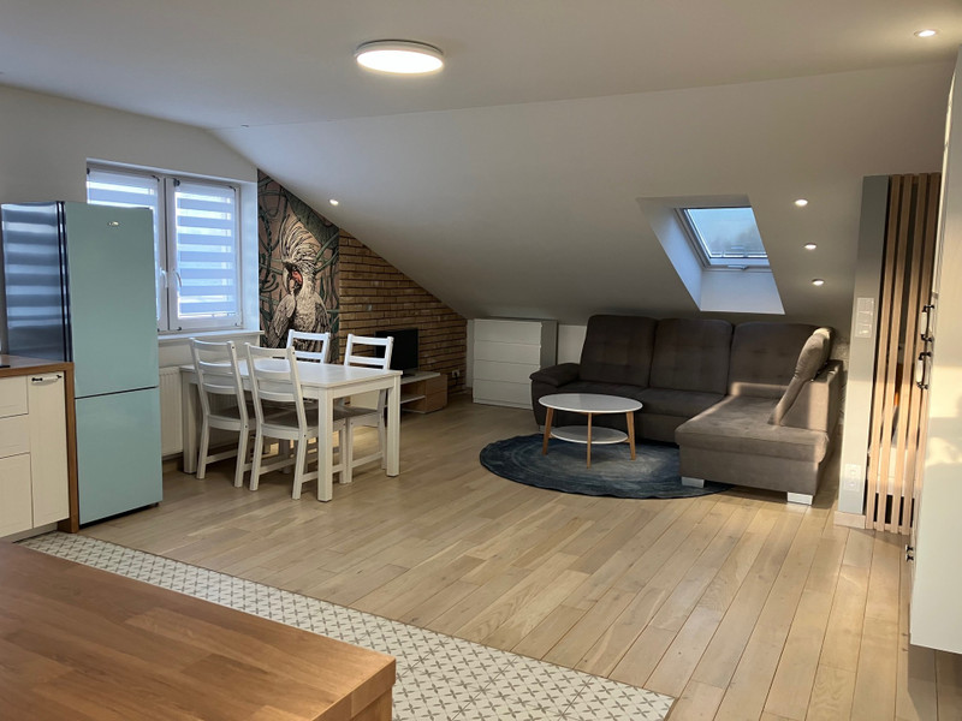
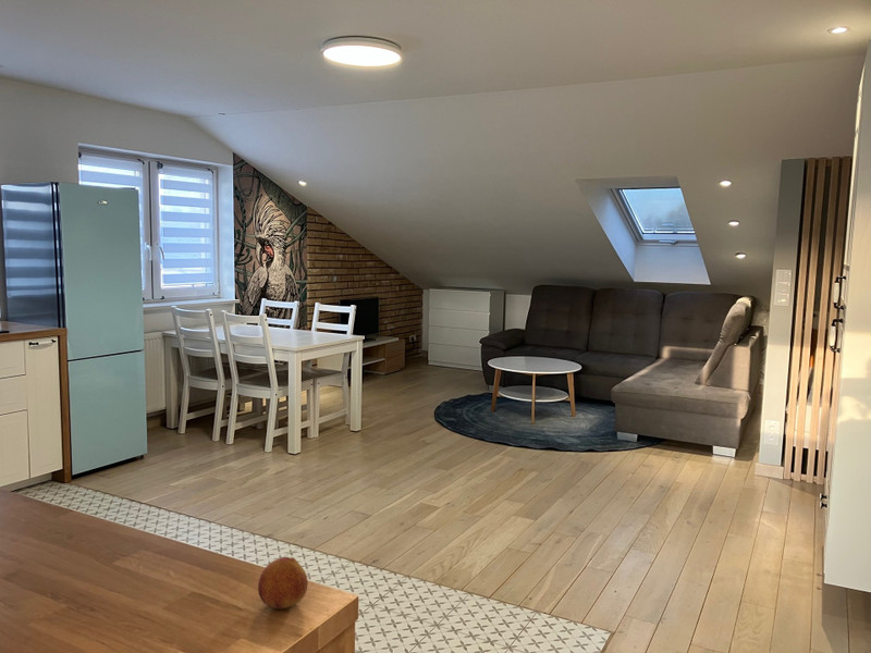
+ fruit [257,556,309,609]
